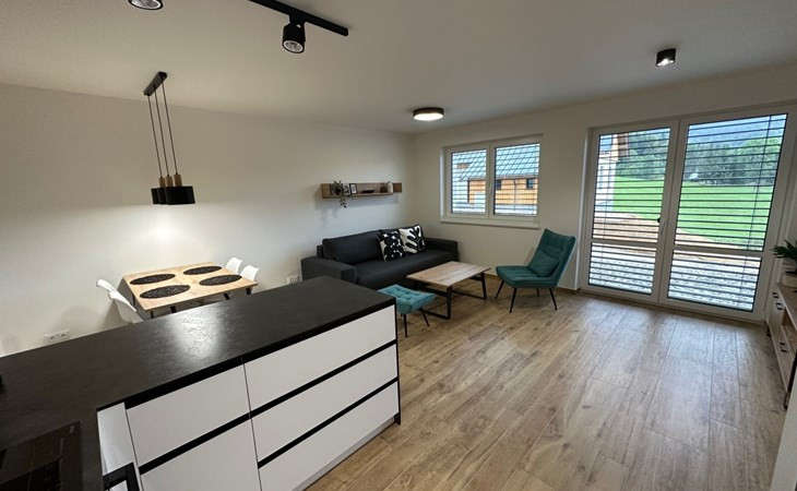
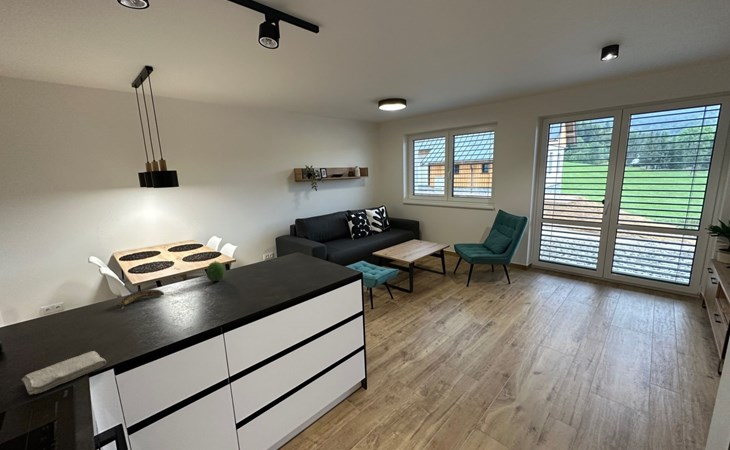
+ fruit [205,260,226,282]
+ washcloth [21,350,107,396]
+ banana [118,289,165,310]
